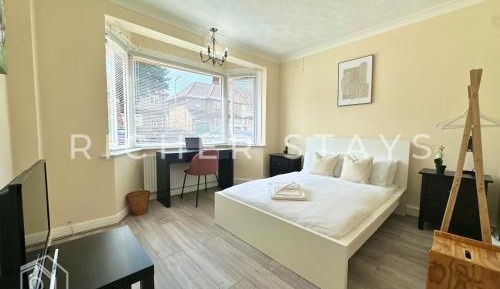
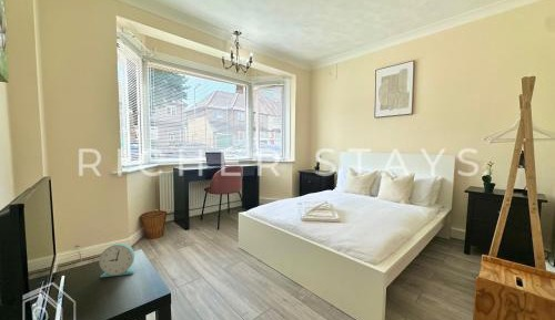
+ alarm clock [99,242,135,278]
